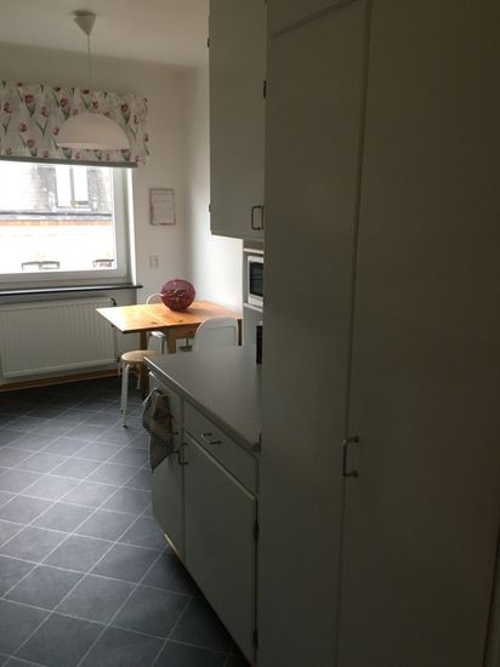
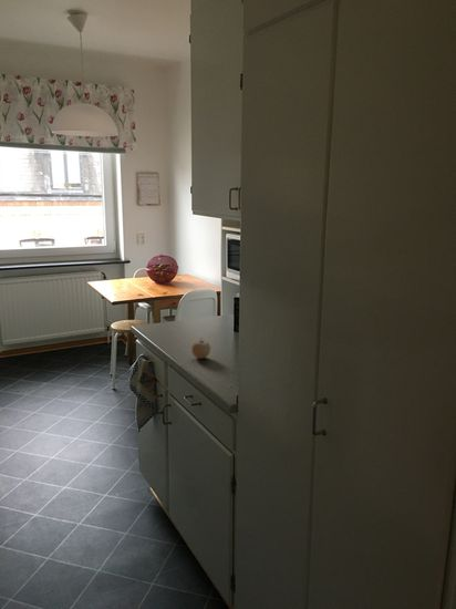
+ fruit [190,337,211,360]
